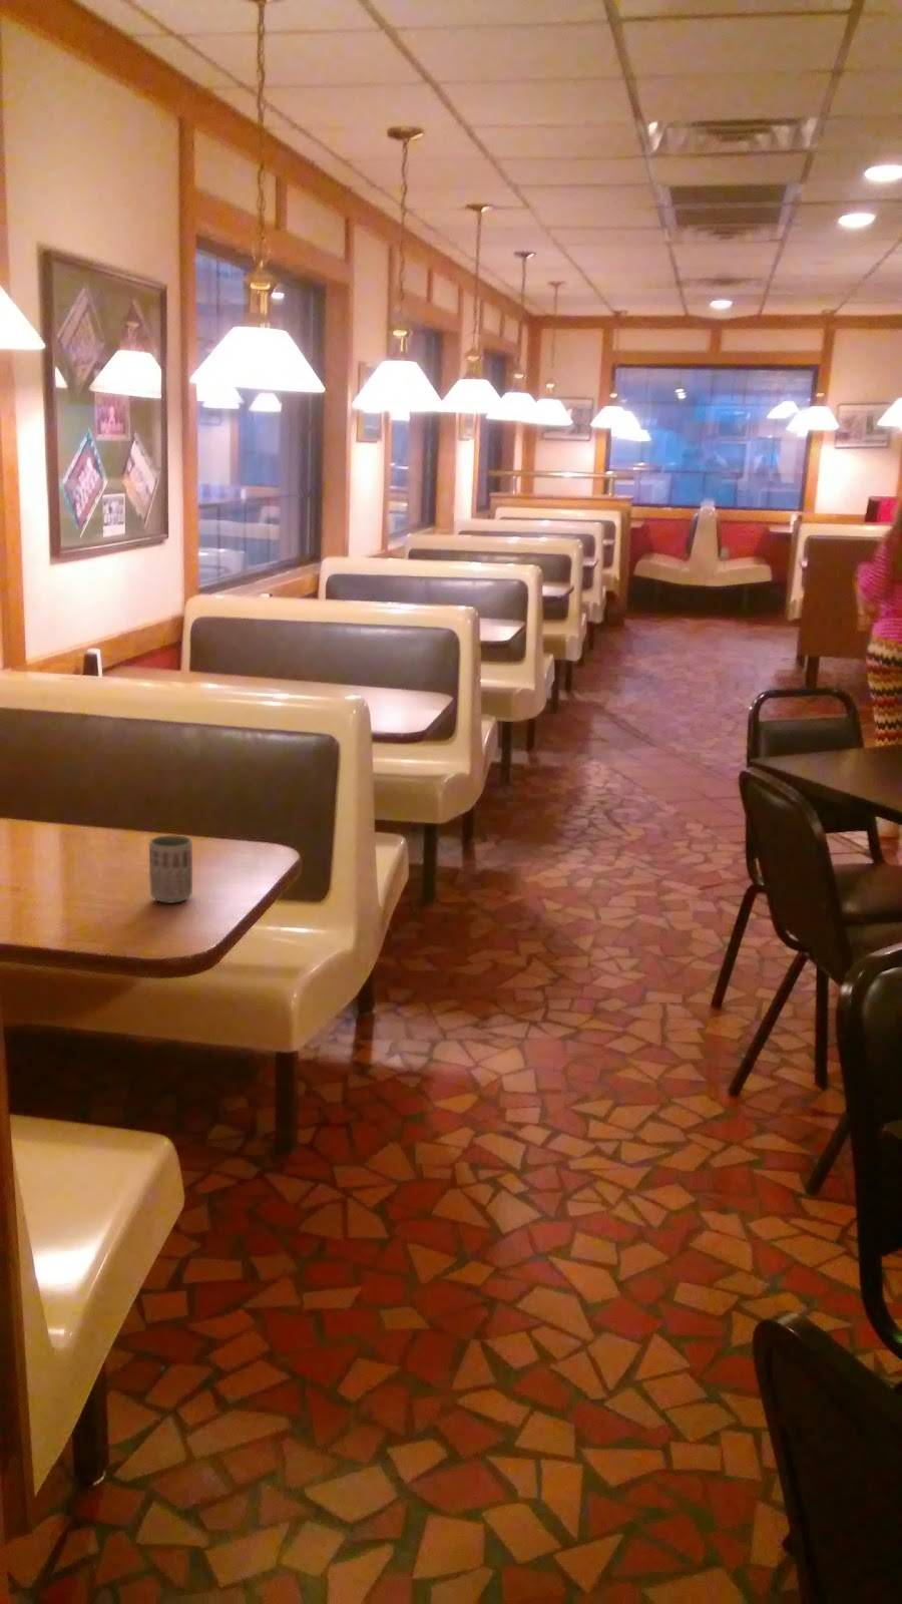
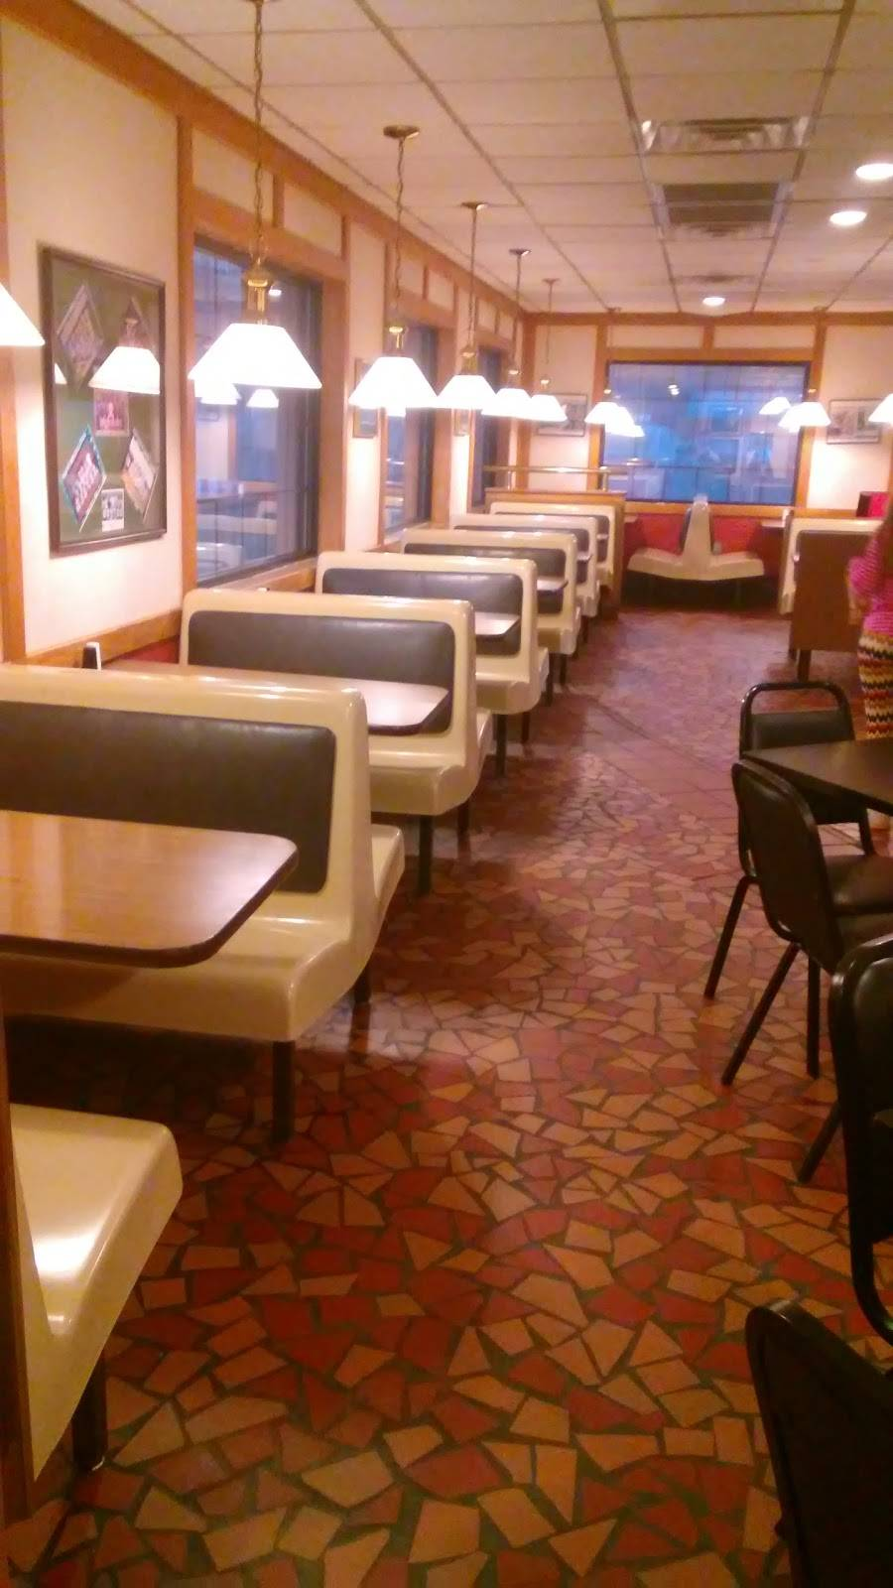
- cup [149,834,194,904]
